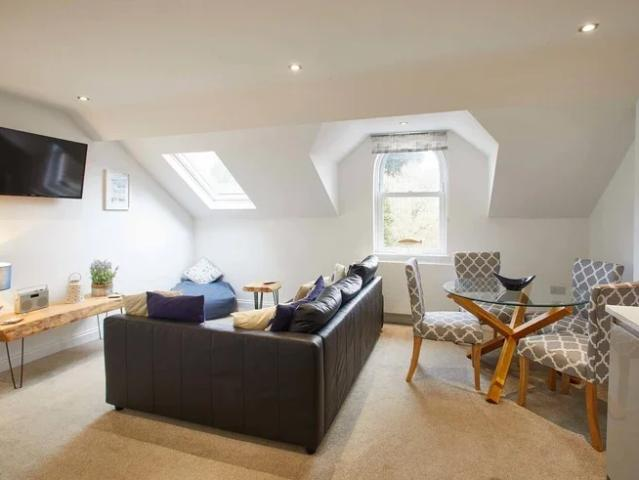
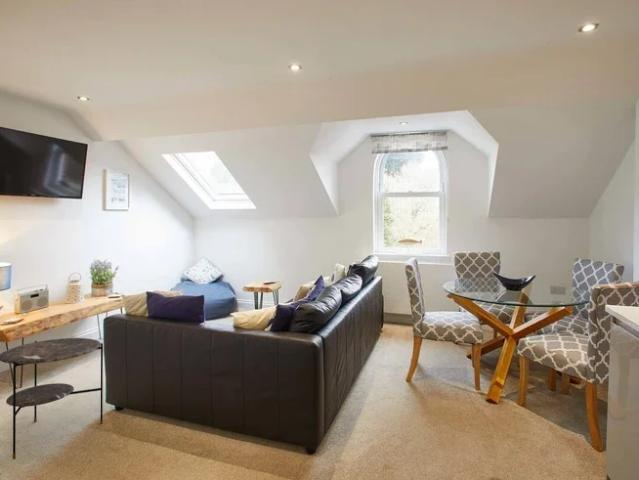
+ side table [0,337,104,460]
